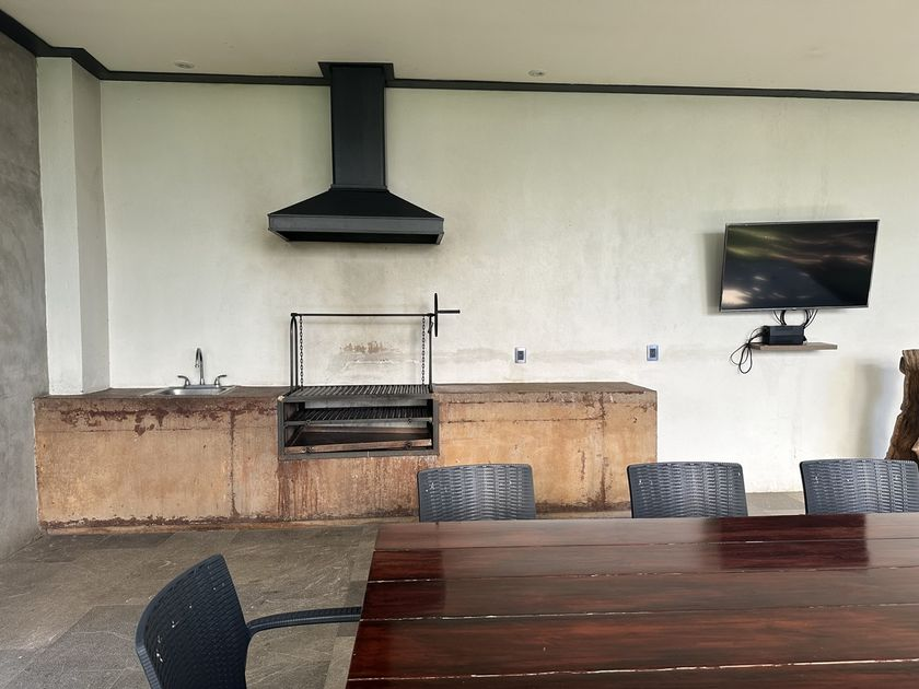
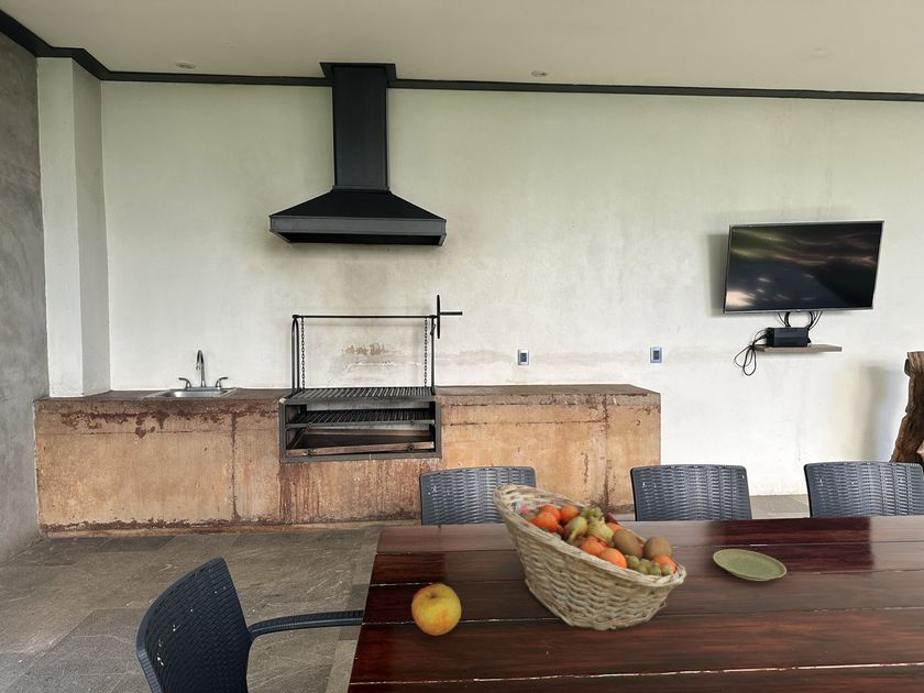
+ fruit basket [491,483,689,632]
+ plate [712,548,788,582]
+ apple [410,583,462,637]
